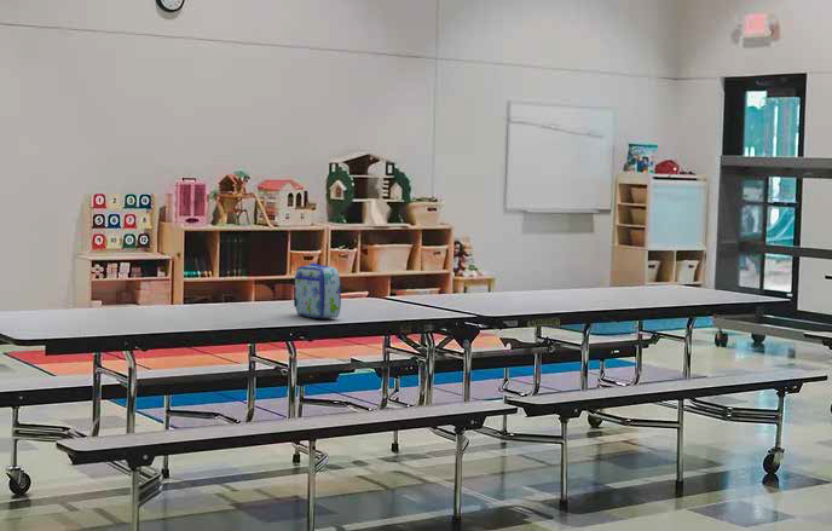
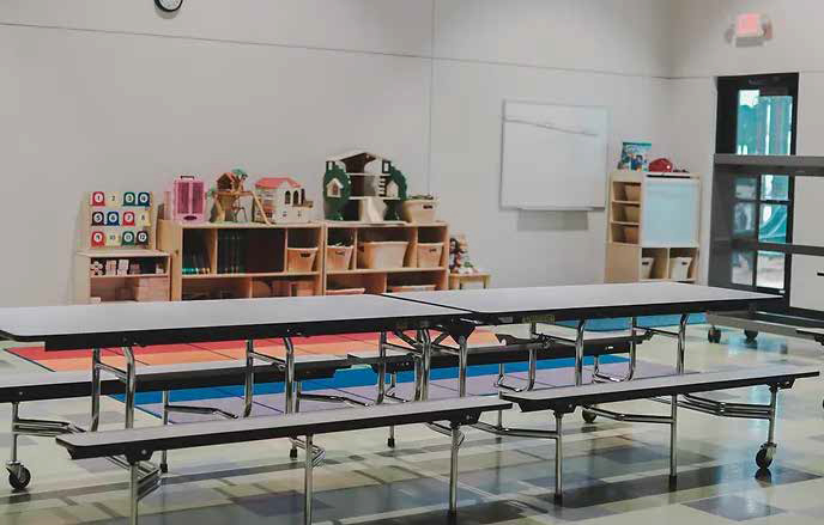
- lunch box [293,262,342,319]
